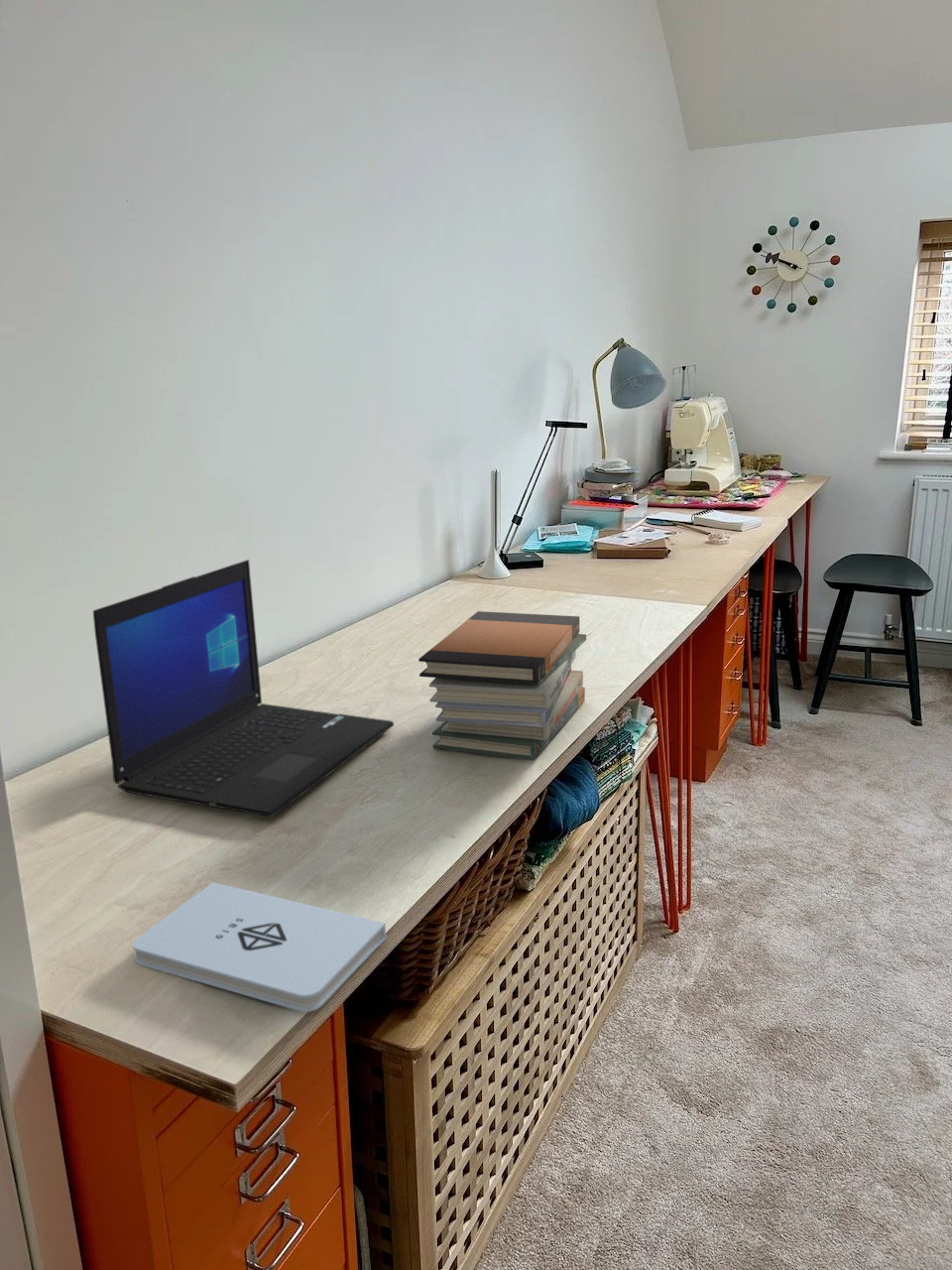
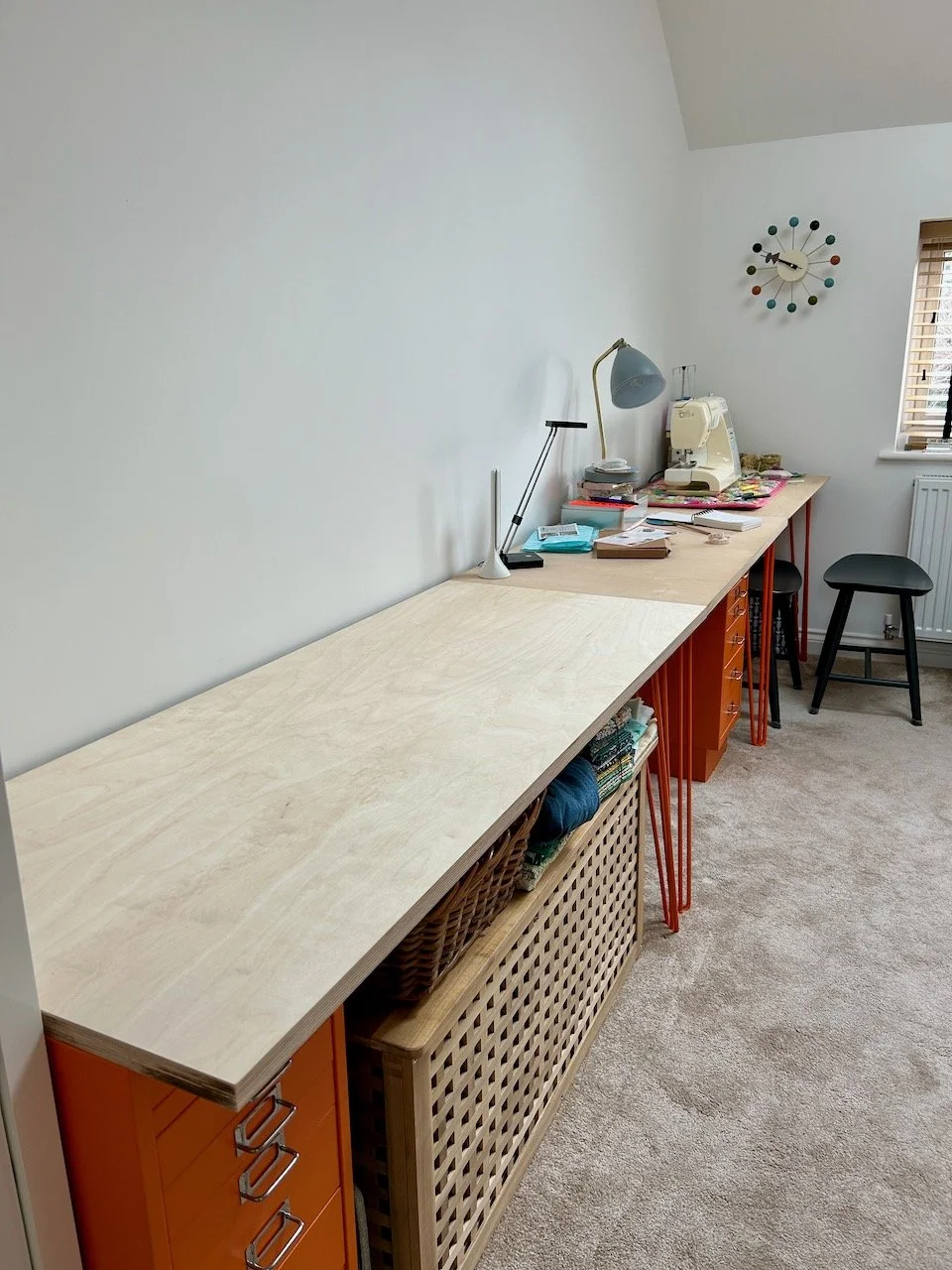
- laptop [92,559,395,818]
- book stack [417,610,587,761]
- notepad [132,881,387,1013]
